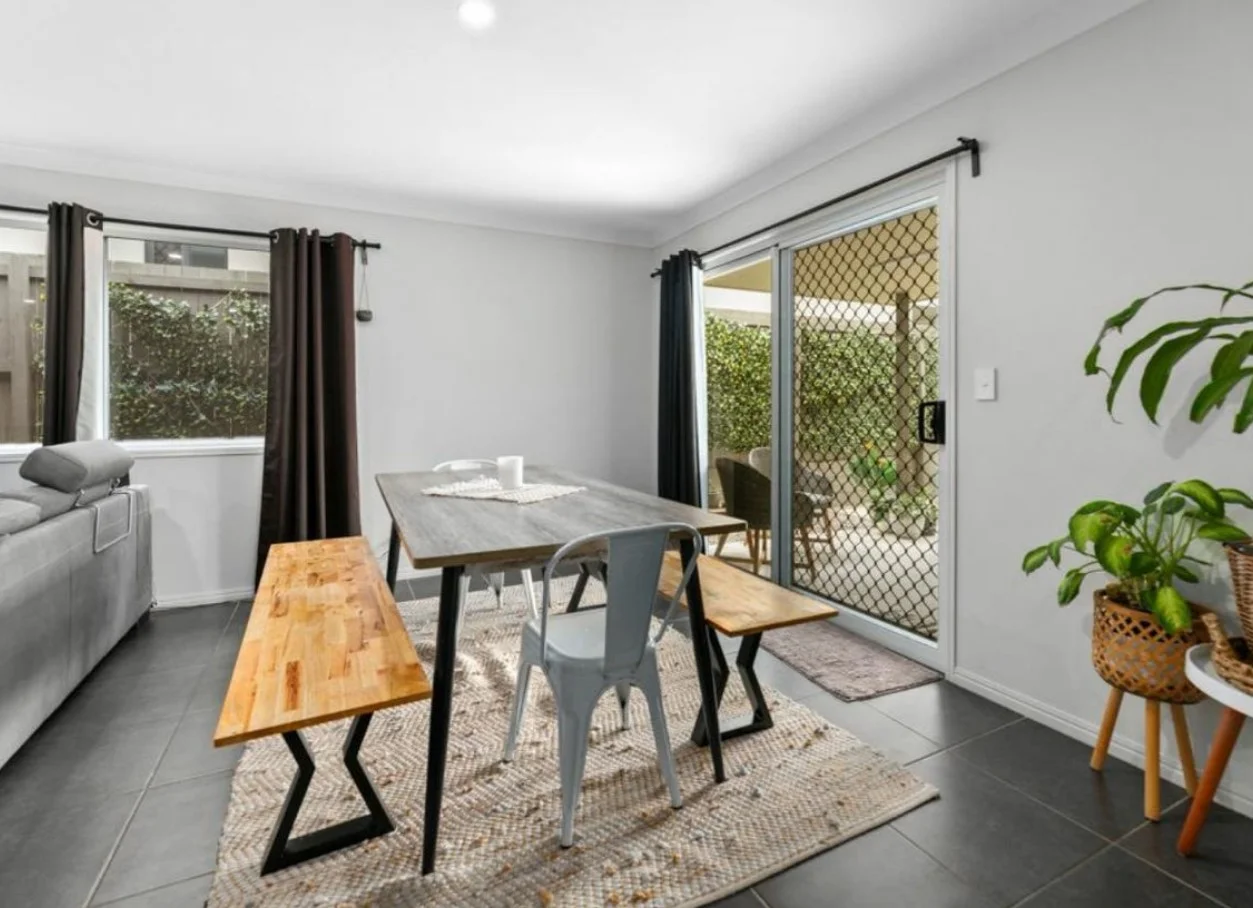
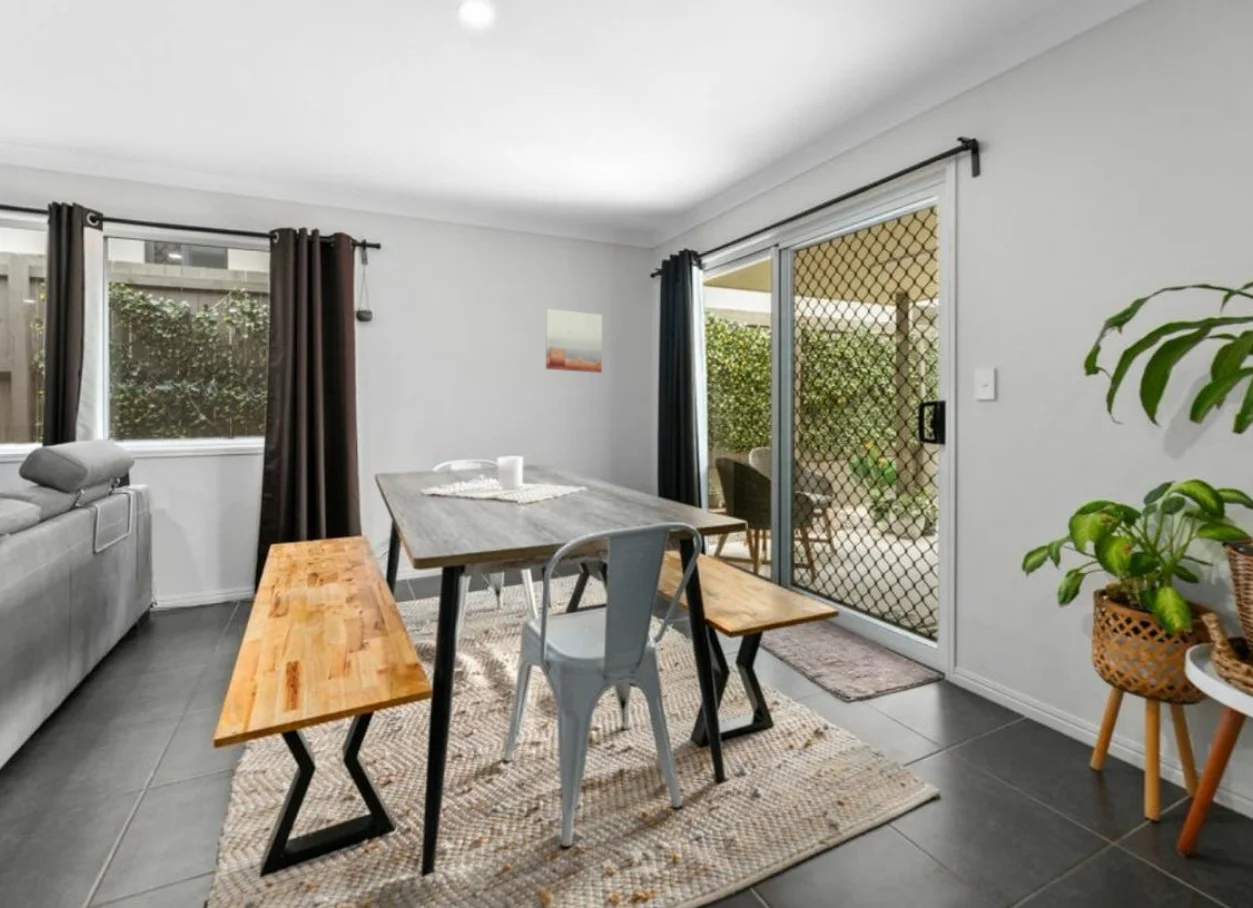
+ wall art [545,308,603,374]
